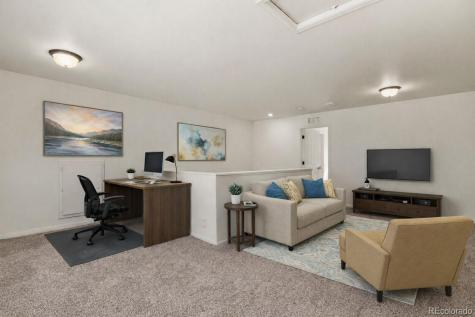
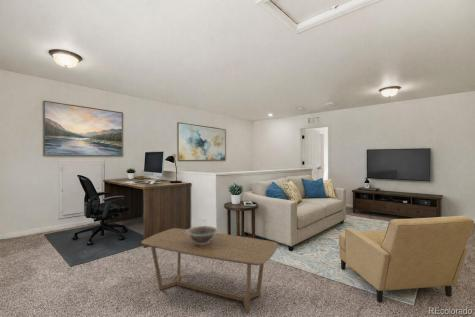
+ coffee table [140,227,279,315]
+ decorative bowl [186,225,219,245]
